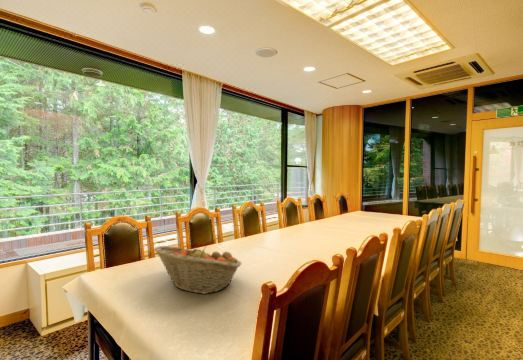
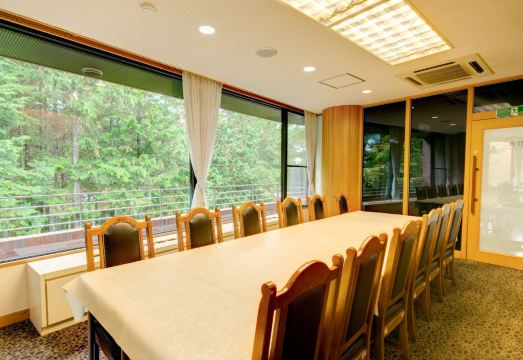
- fruit basket [153,245,242,295]
